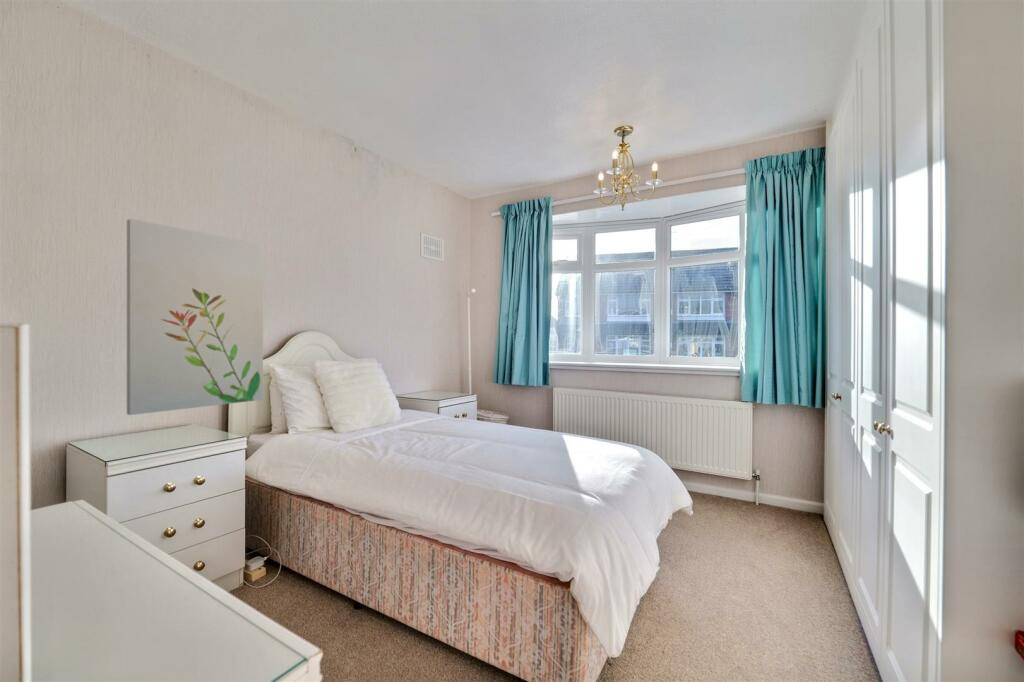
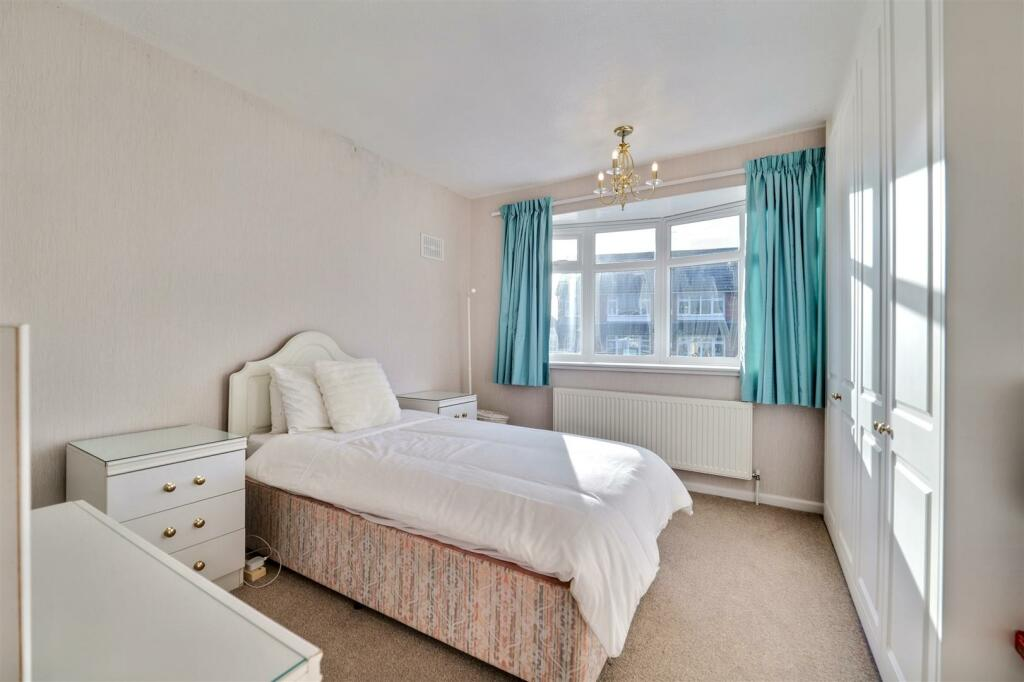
- wall art [126,218,264,416]
